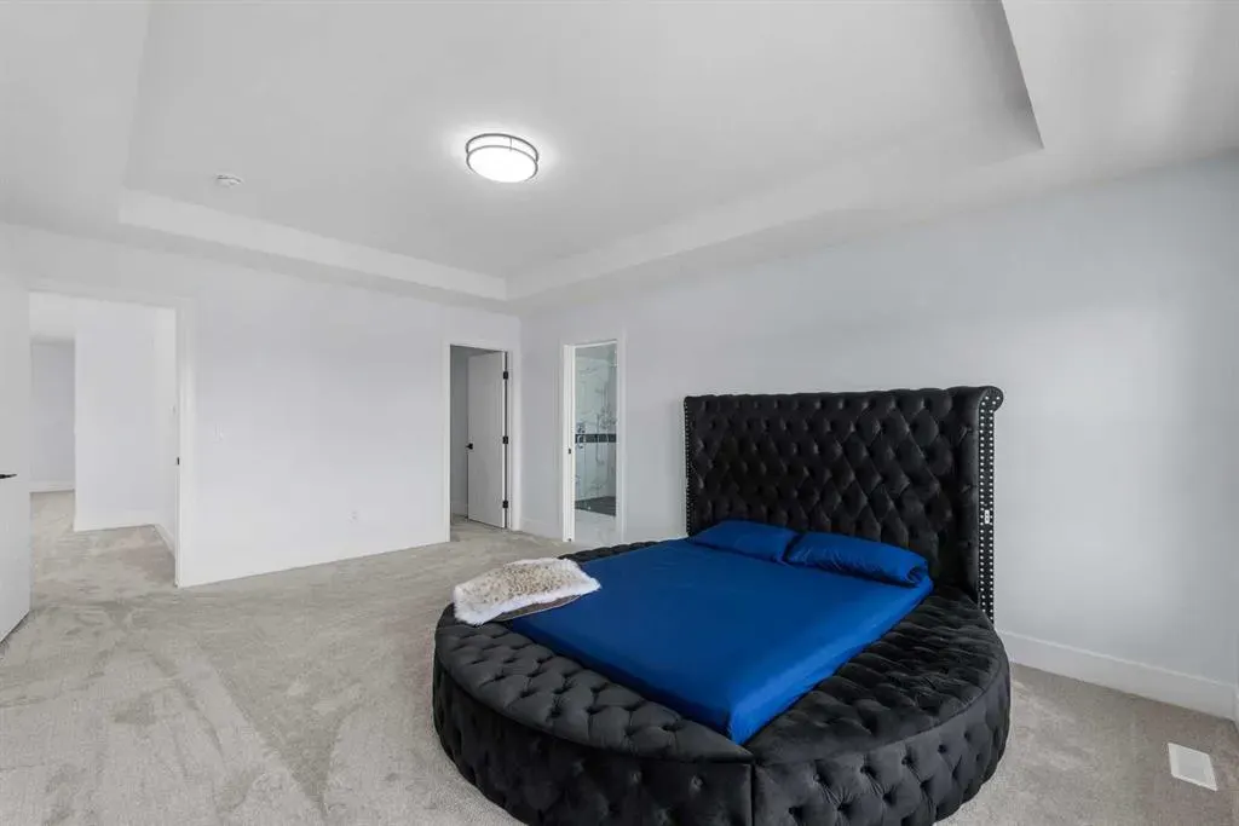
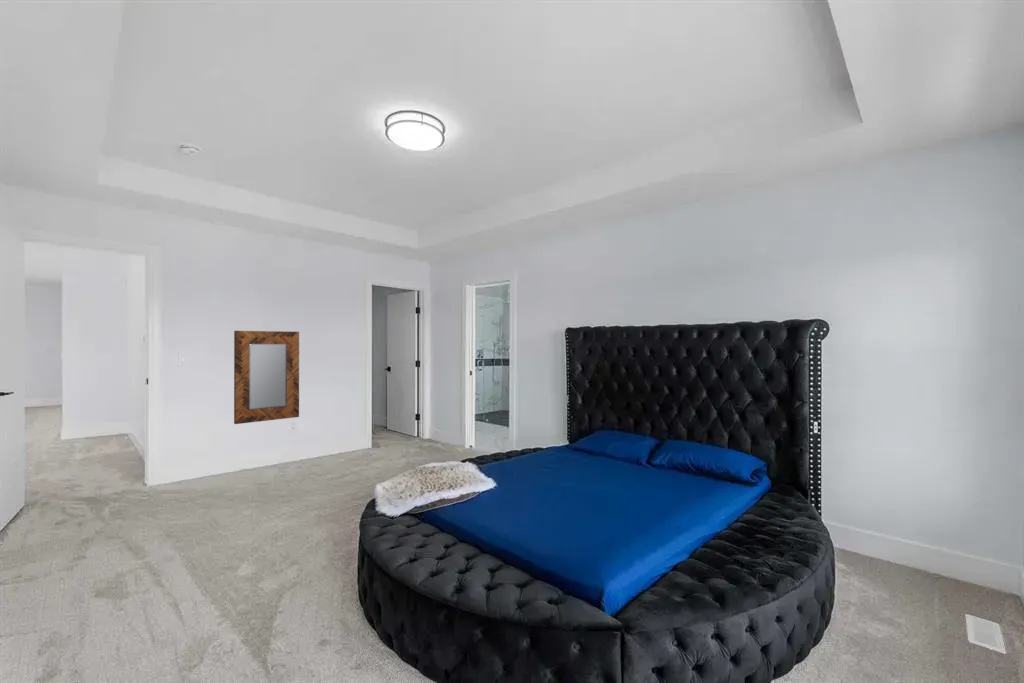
+ home mirror [233,330,300,425]
